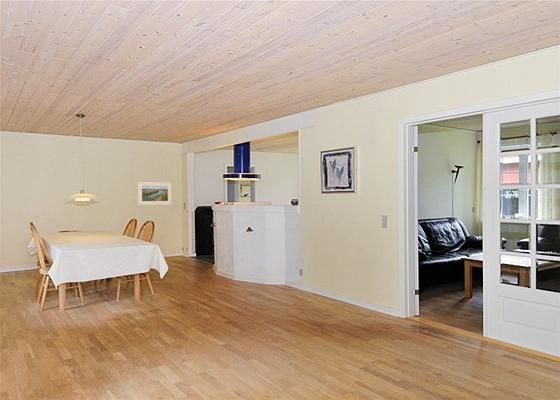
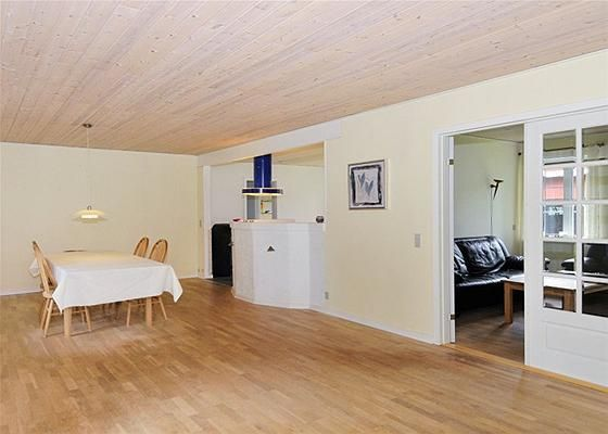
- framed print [137,181,172,206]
